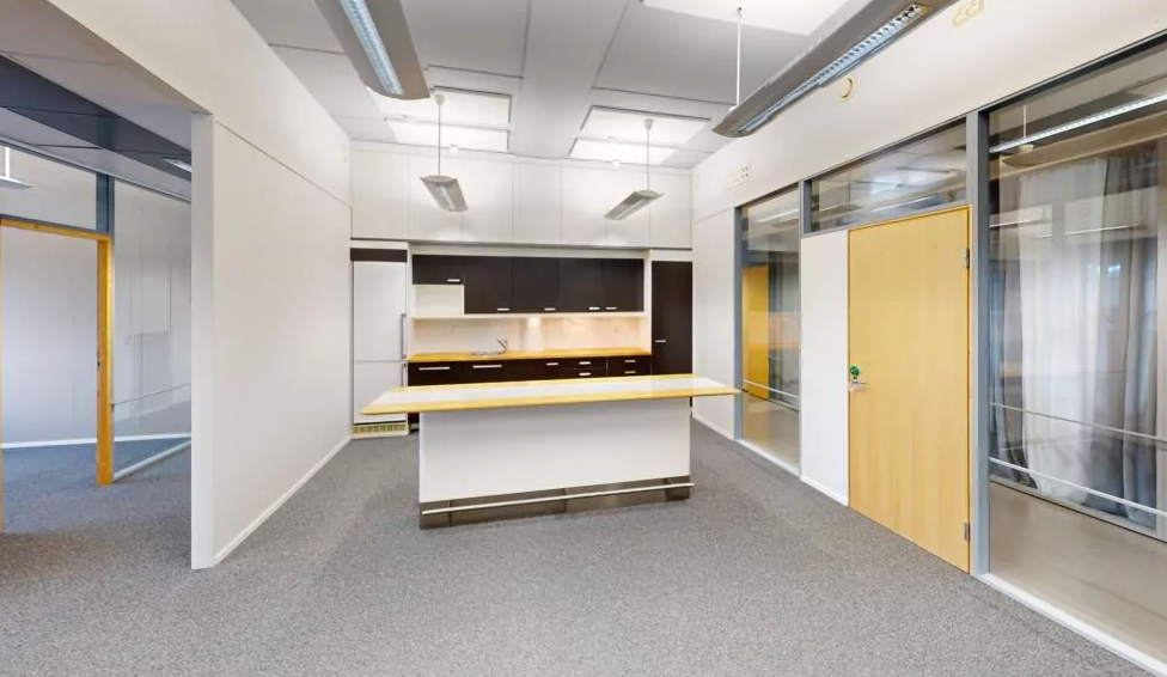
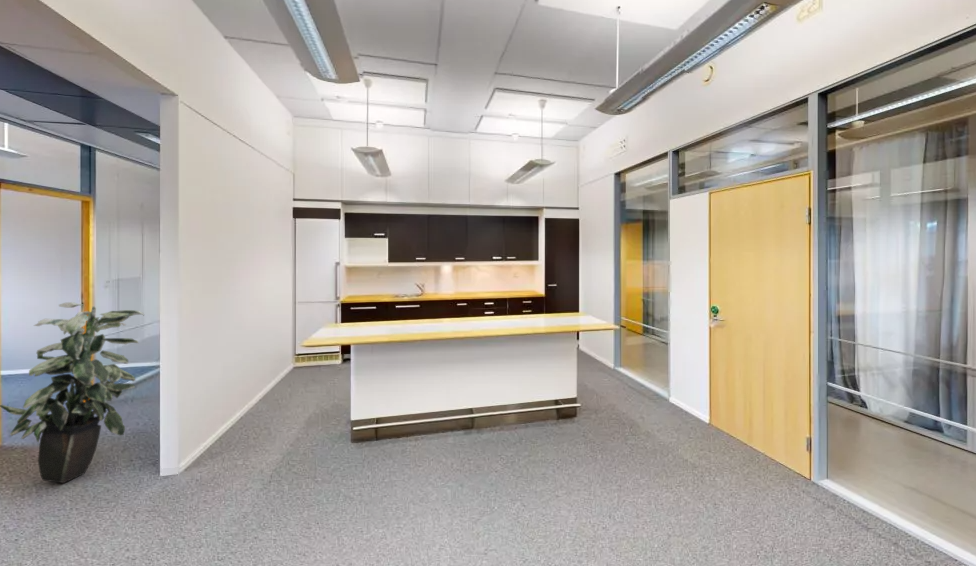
+ indoor plant [0,301,145,484]
